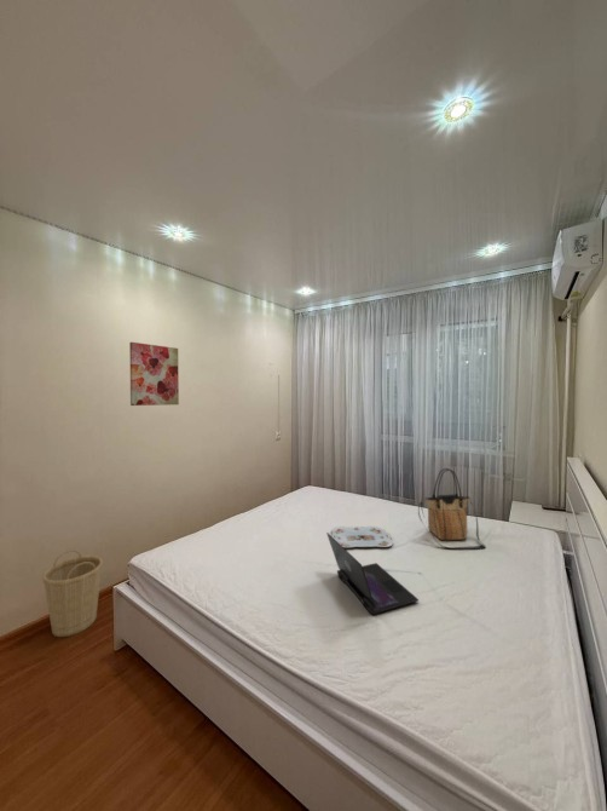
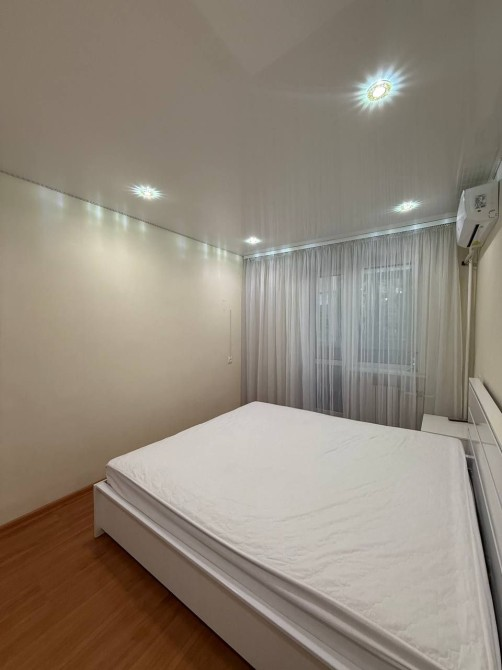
- basket [41,550,104,638]
- laptop [325,531,420,616]
- serving tray [330,525,394,548]
- wall art [128,341,180,407]
- tote bag [417,467,486,551]
